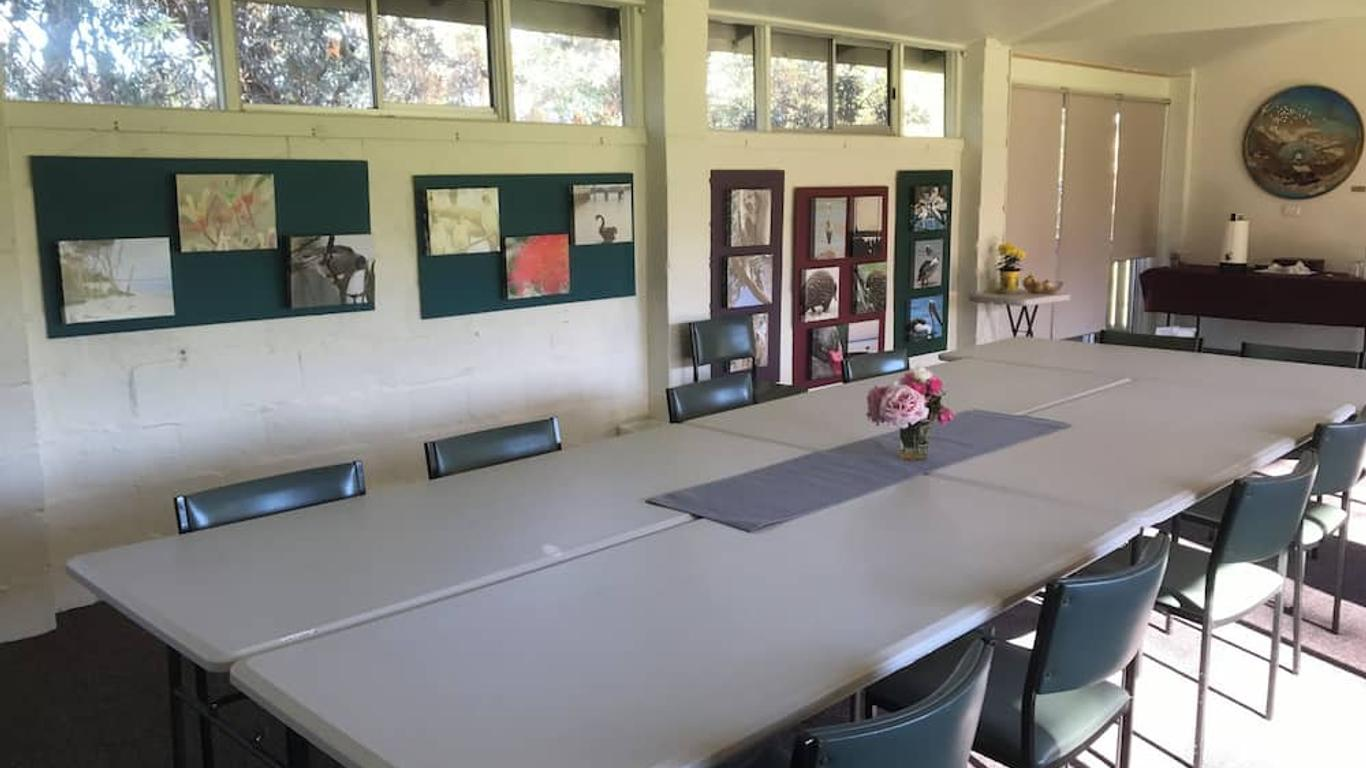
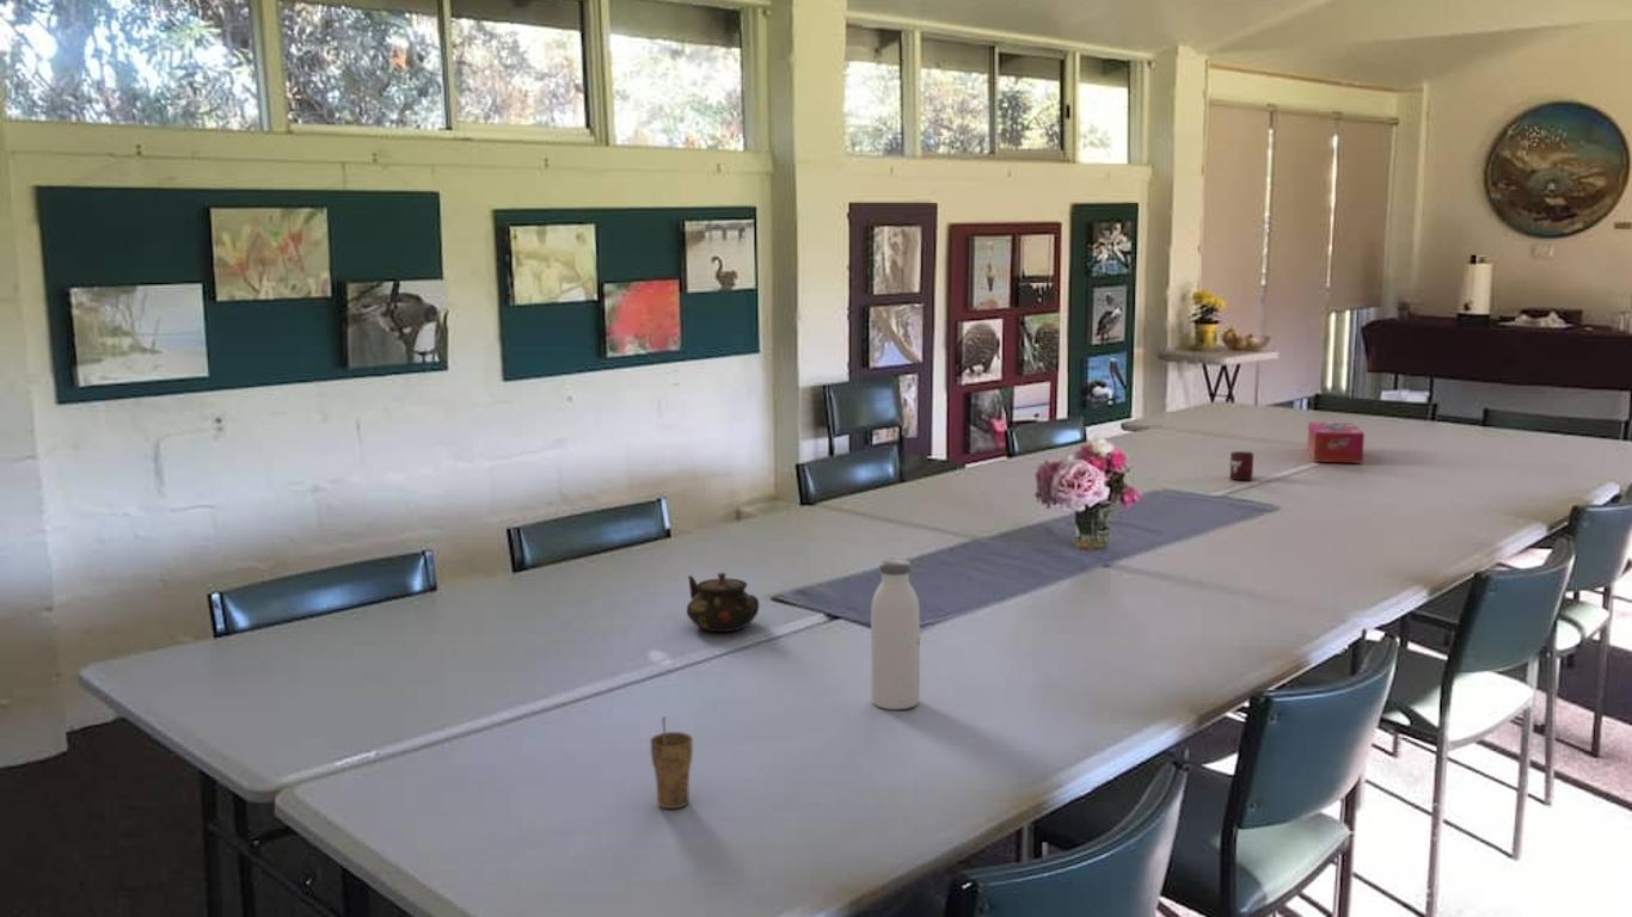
+ water bottle [870,559,921,710]
+ cup [1228,450,1254,481]
+ teapot [686,571,760,633]
+ tissue box [1306,421,1366,464]
+ cup [649,715,694,810]
